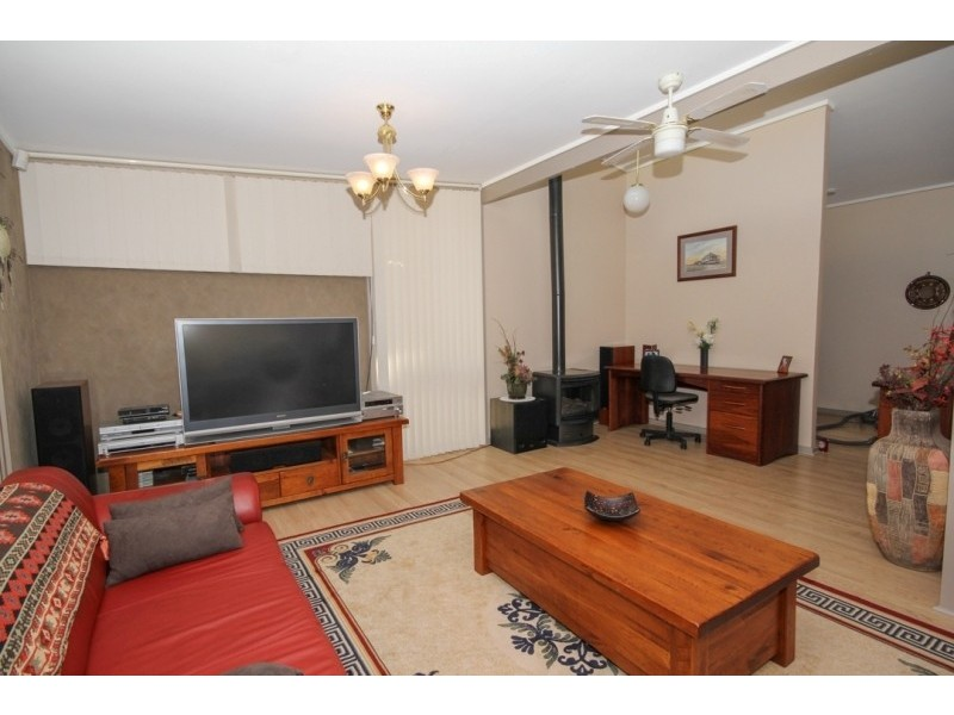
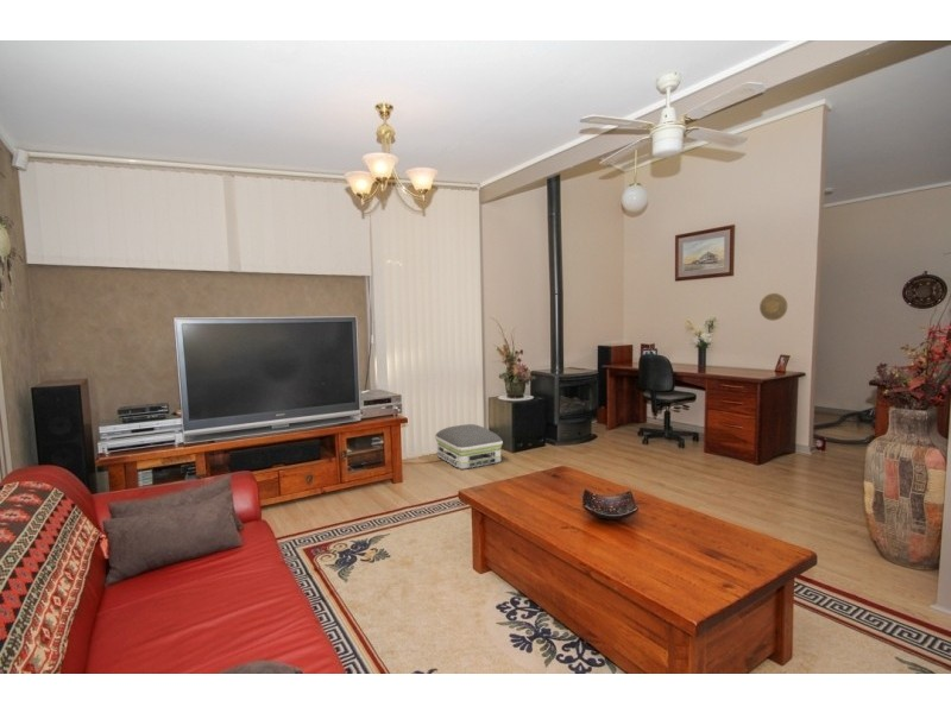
+ decorative plate [758,292,788,322]
+ air purifier [434,423,504,471]
